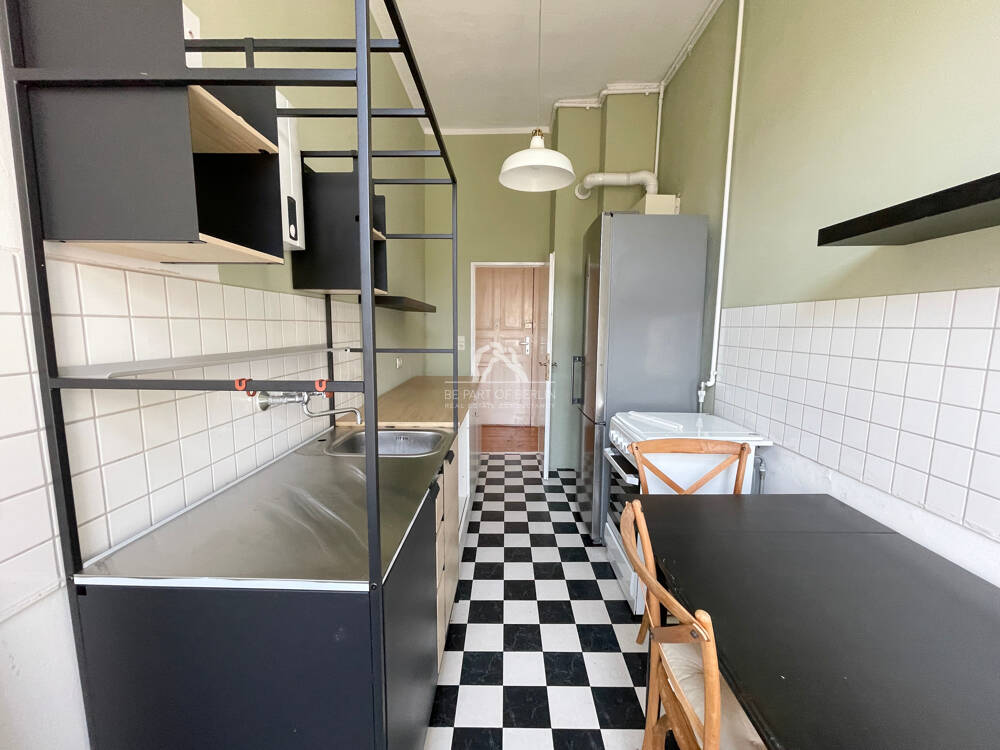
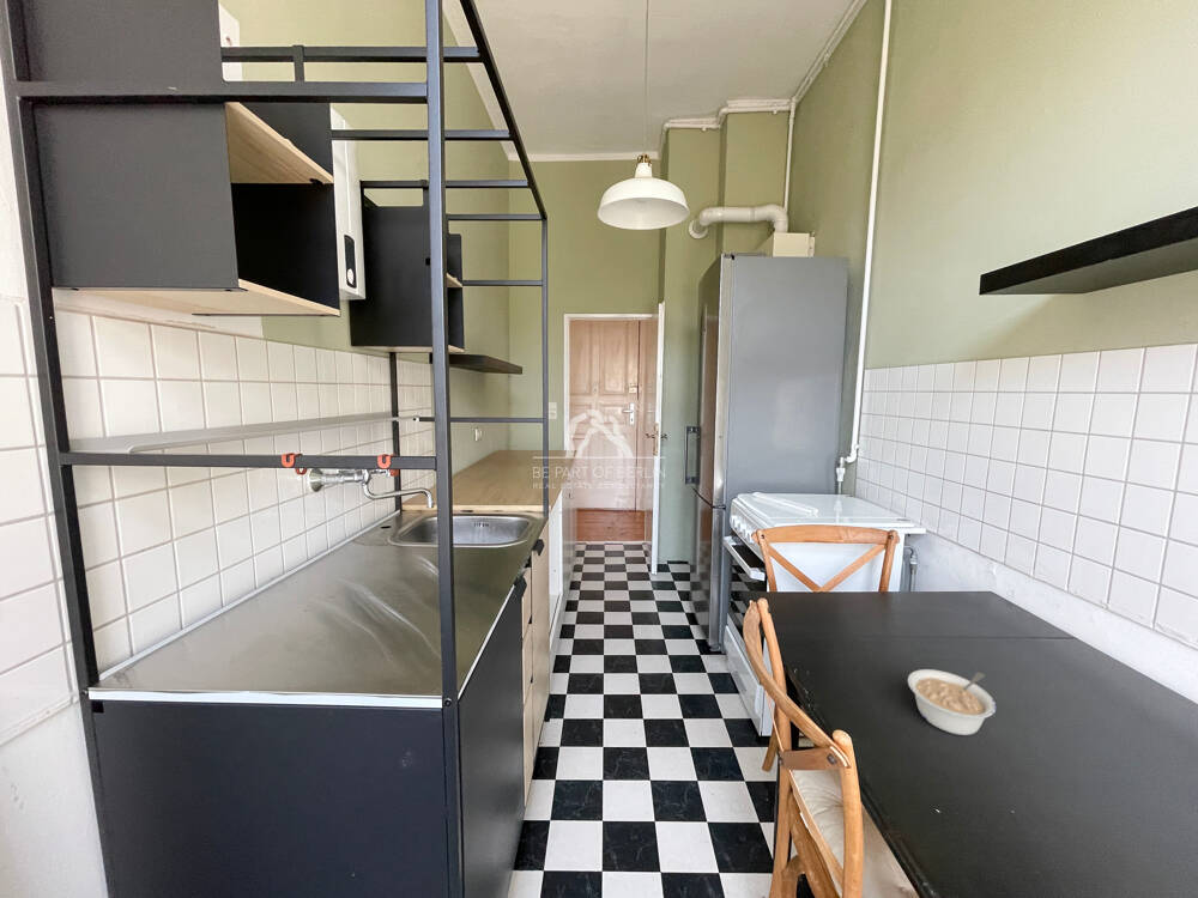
+ legume [907,668,997,736]
